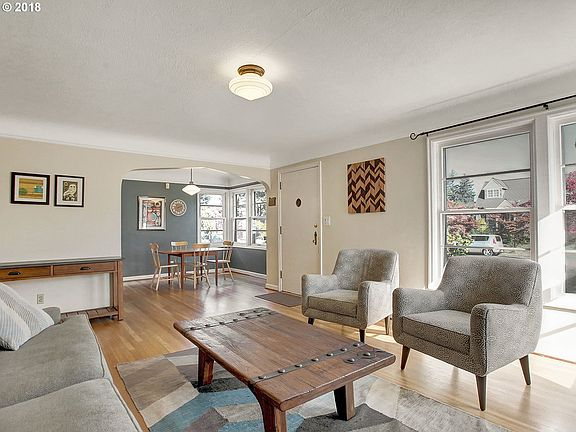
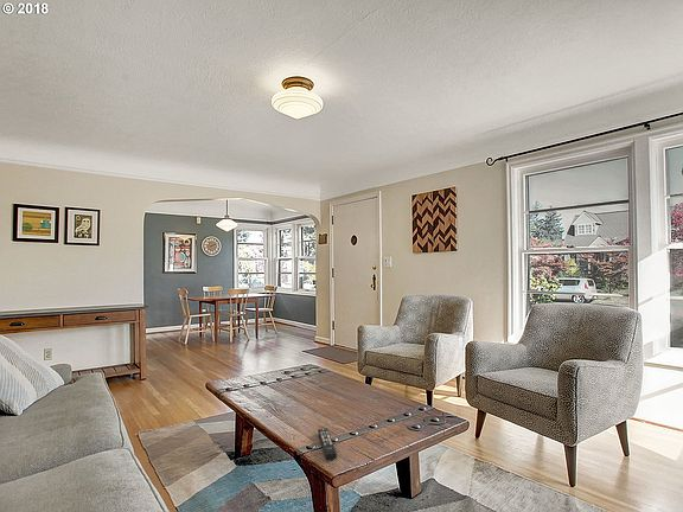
+ remote control [317,428,338,460]
